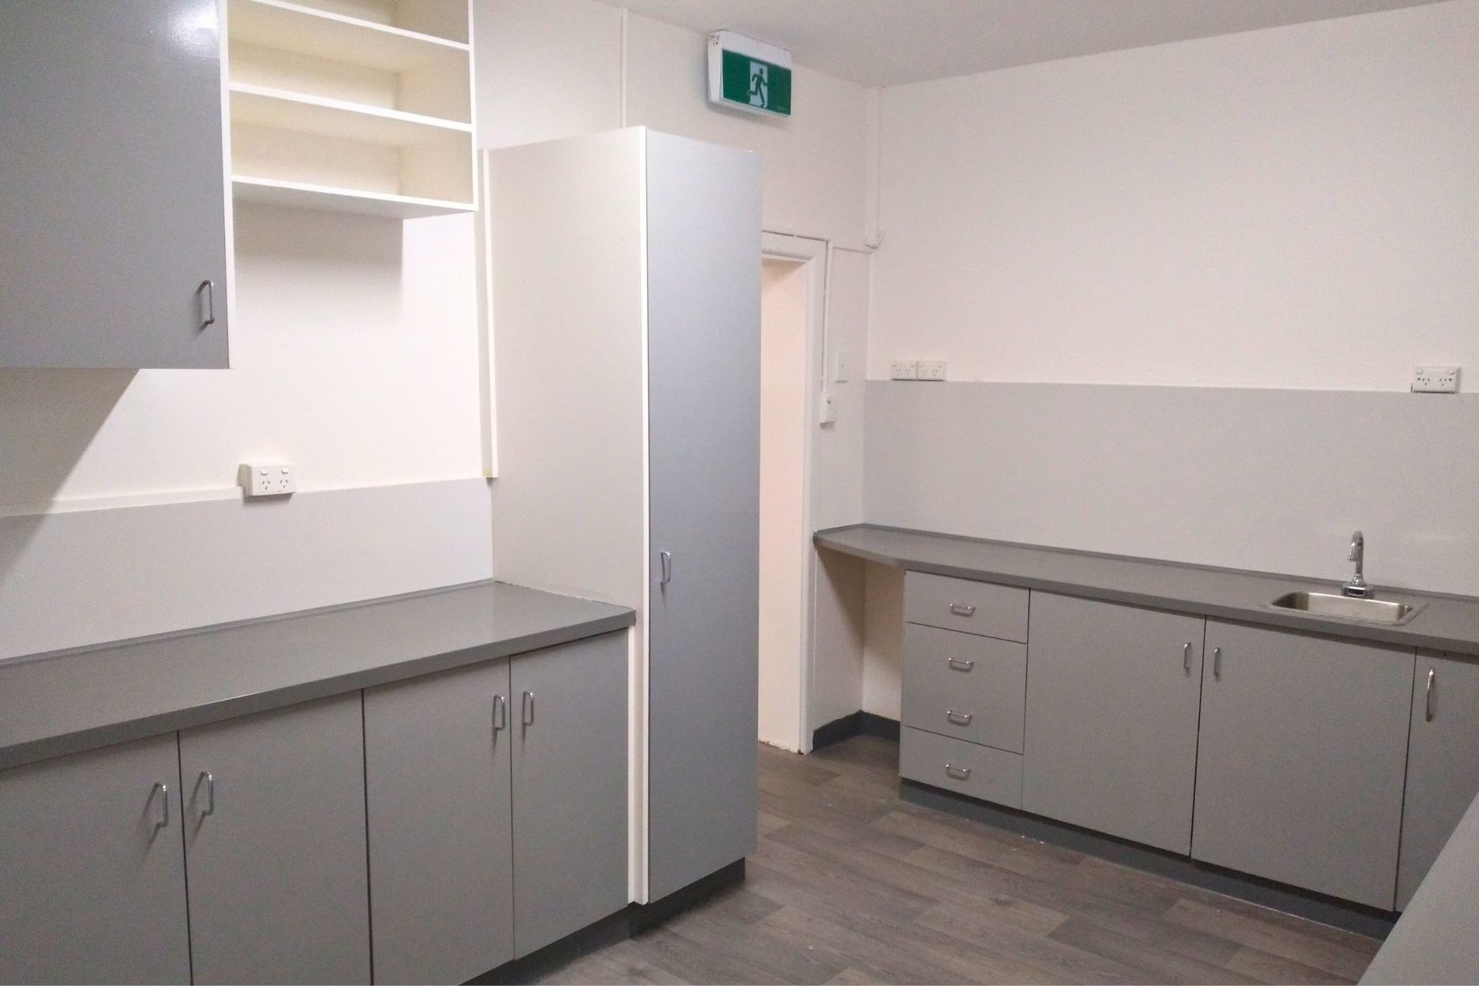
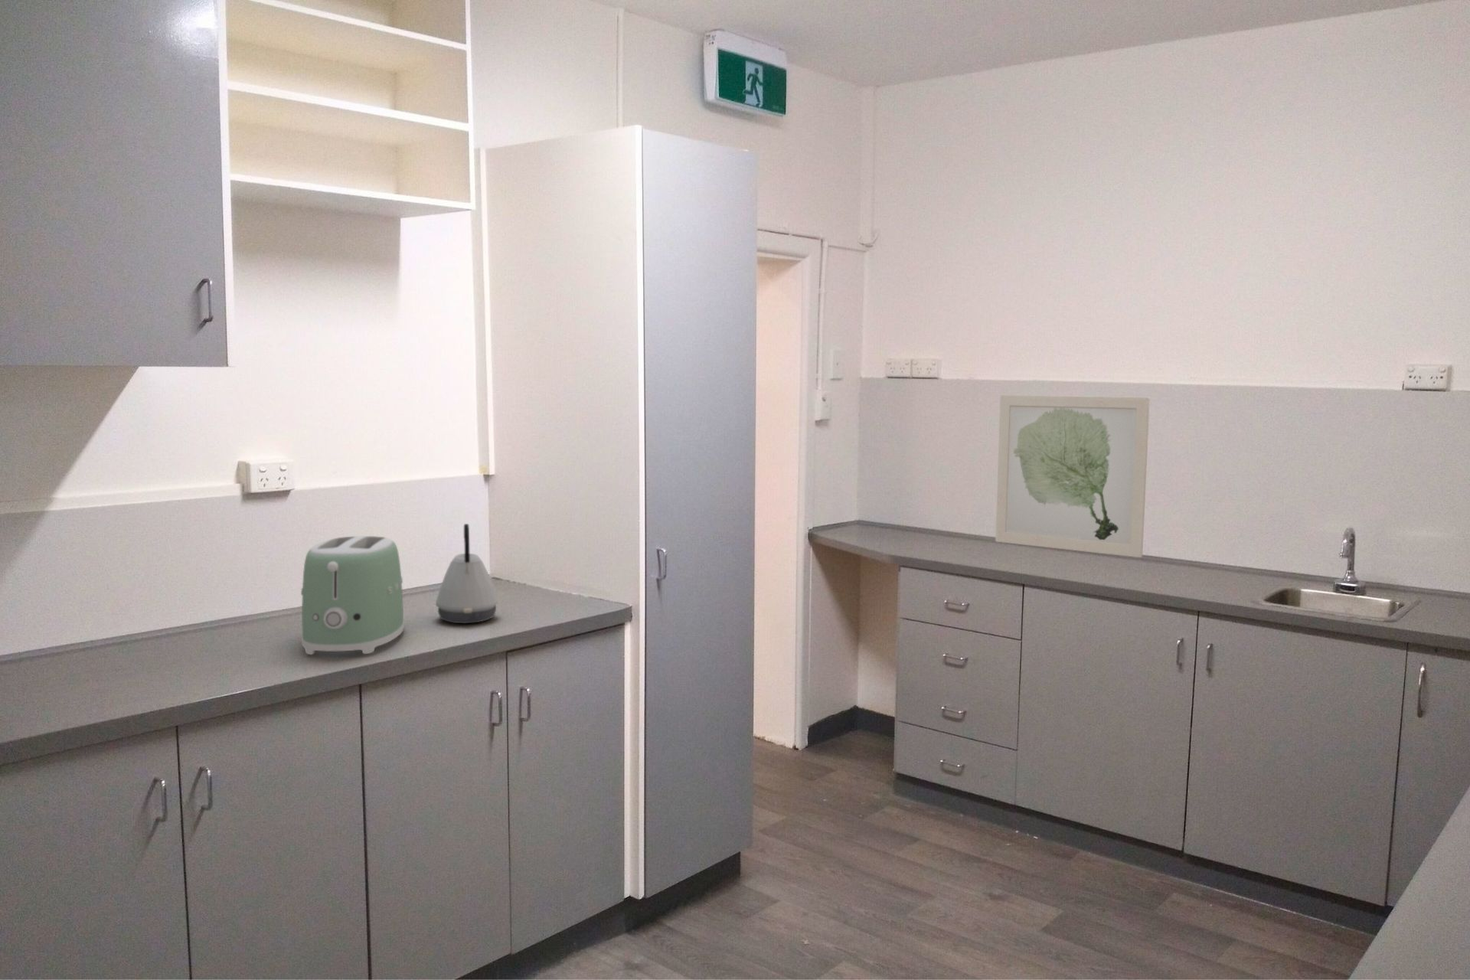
+ wall art [994,394,1151,558]
+ toaster [300,535,405,655]
+ kettle [435,523,499,623]
